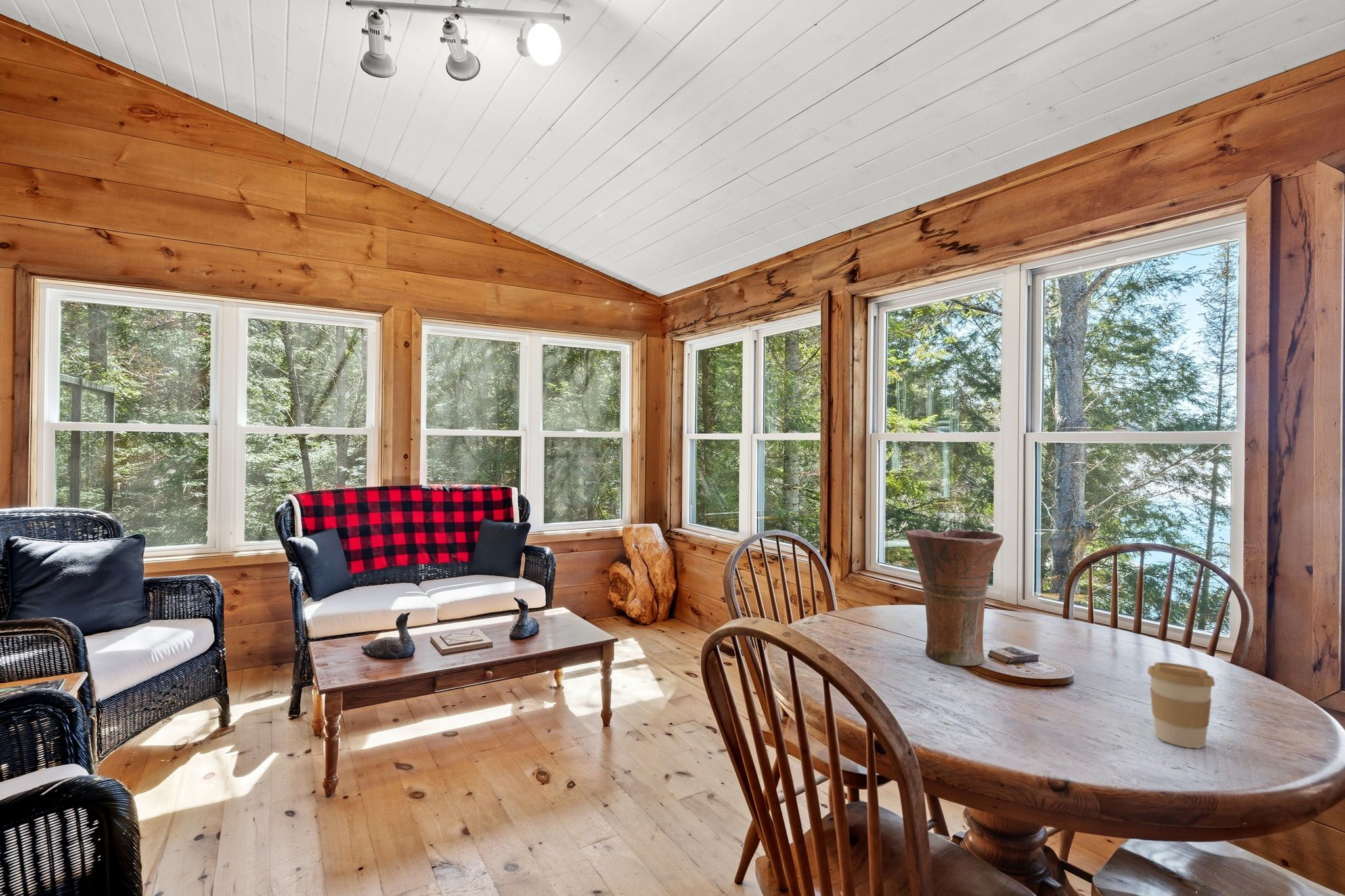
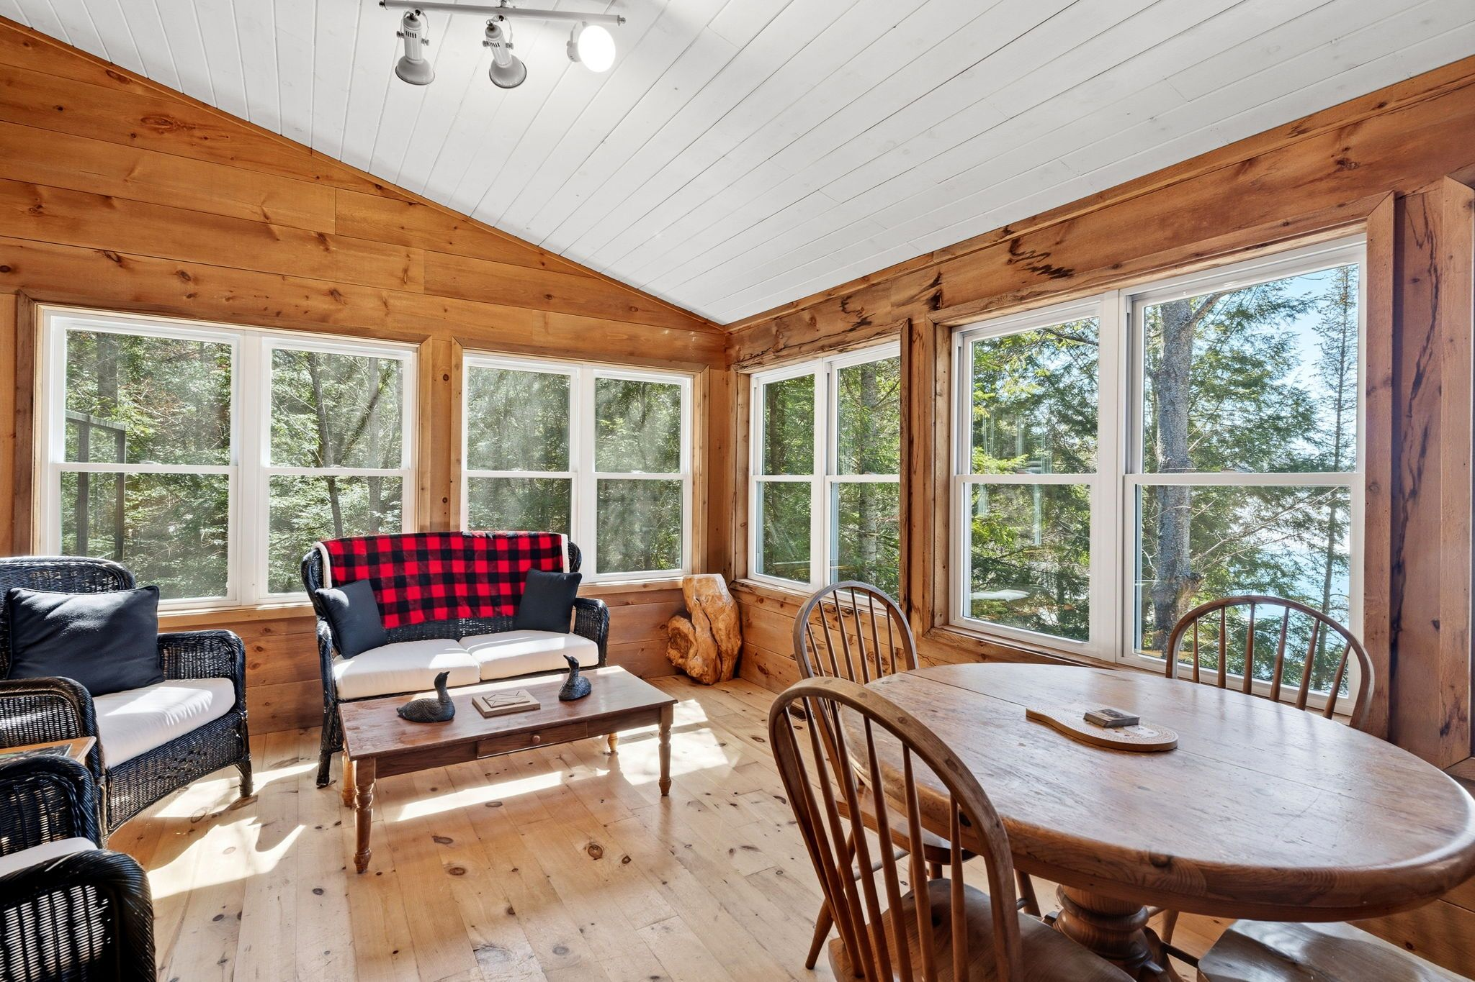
- coffee cup [1147,662,1216,749]
- vase [904,528,1005,666]
